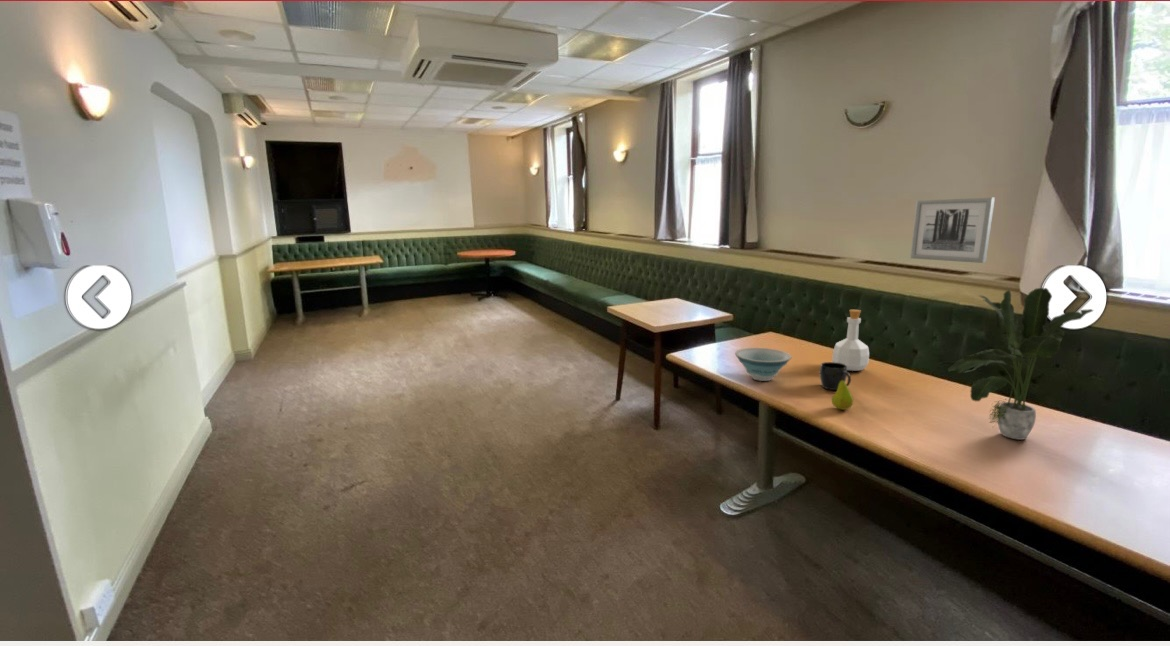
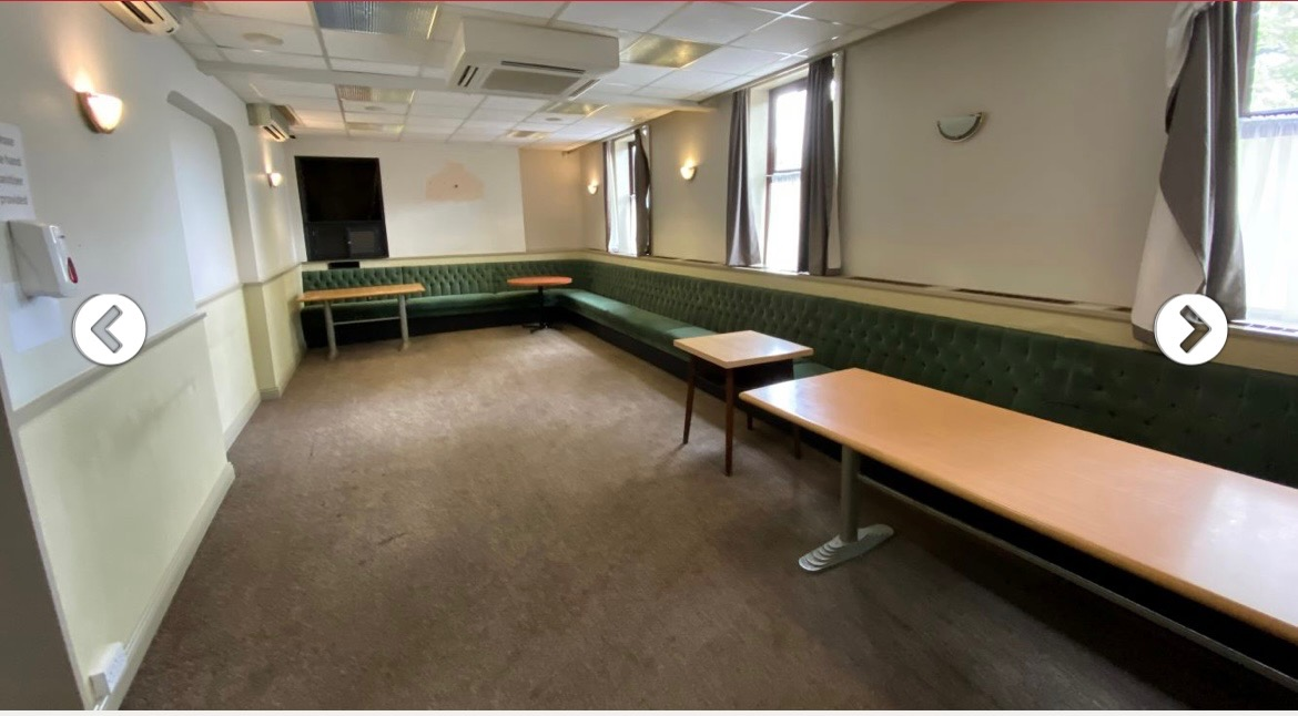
- mug [819,361,852,391]
- fruit [831,376,854,411]
- bowl [734,347,792,382]
- wall art [909,197,996,264]
- potted plant [947,286,1094,441]
- bottle [831,309,870,372]
